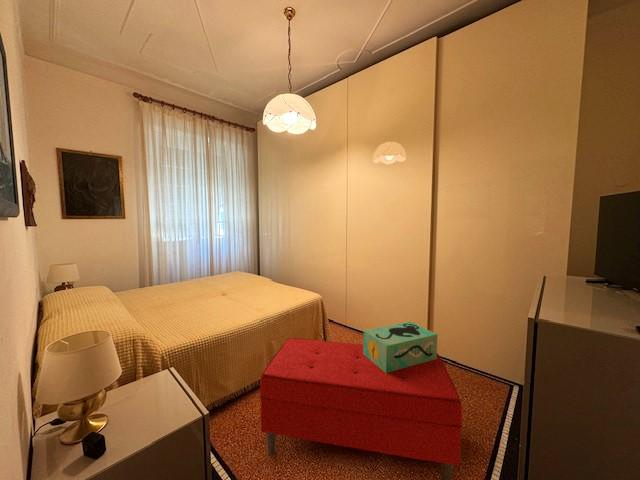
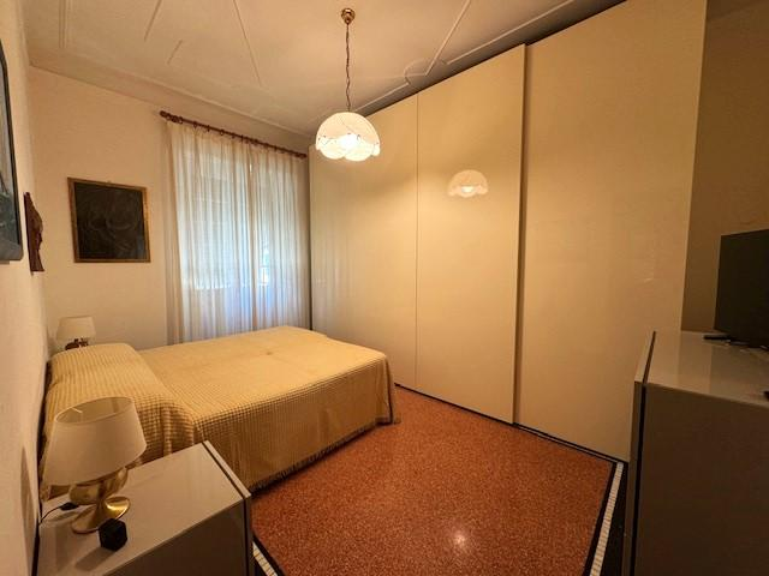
- decorative box [362,321,438,373]
- bench [259,337,463,480]
